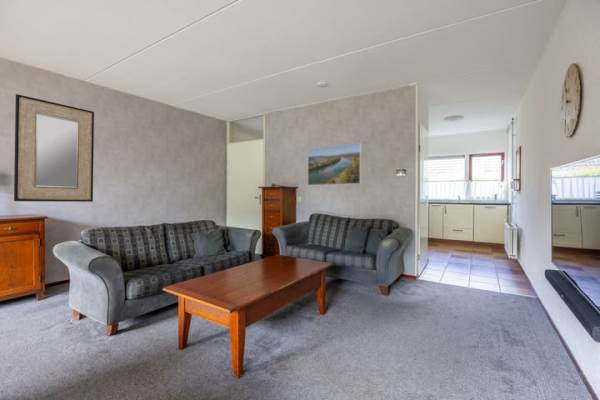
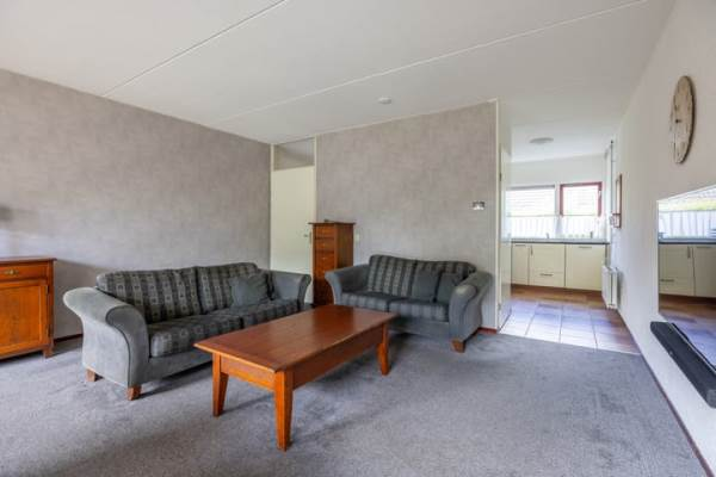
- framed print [307,142,362,186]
- home mirror [13,93,95,203]
